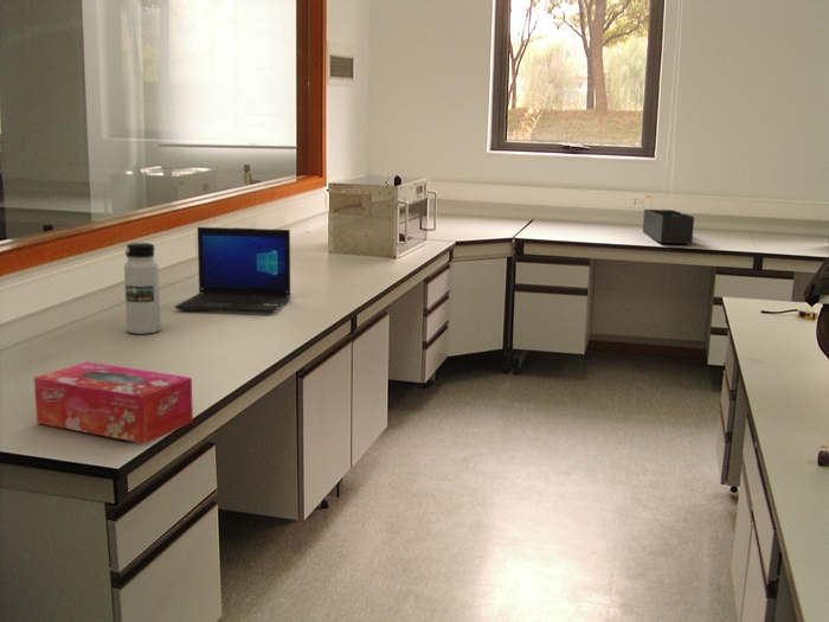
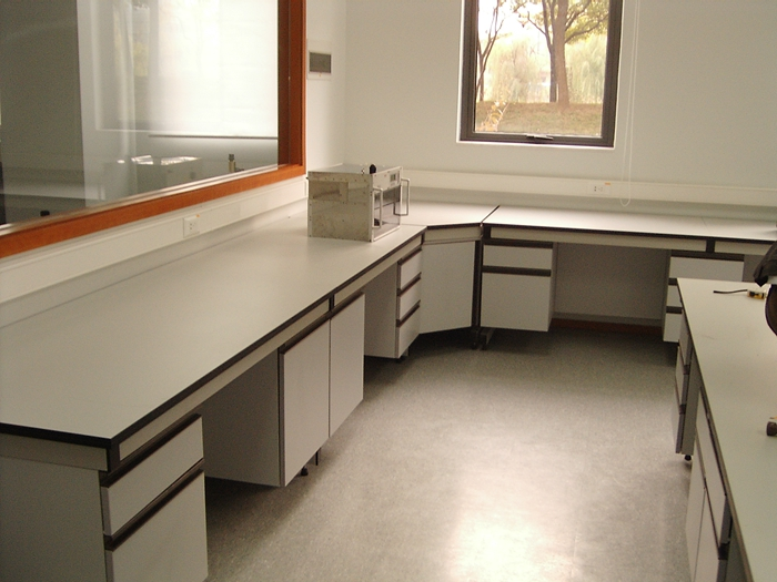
- tissue box [33,360,194,445]
- laptop [174,226,291,314]
- water bottle [123,242,162,335]
- desk organizer [642,209,695,244]
